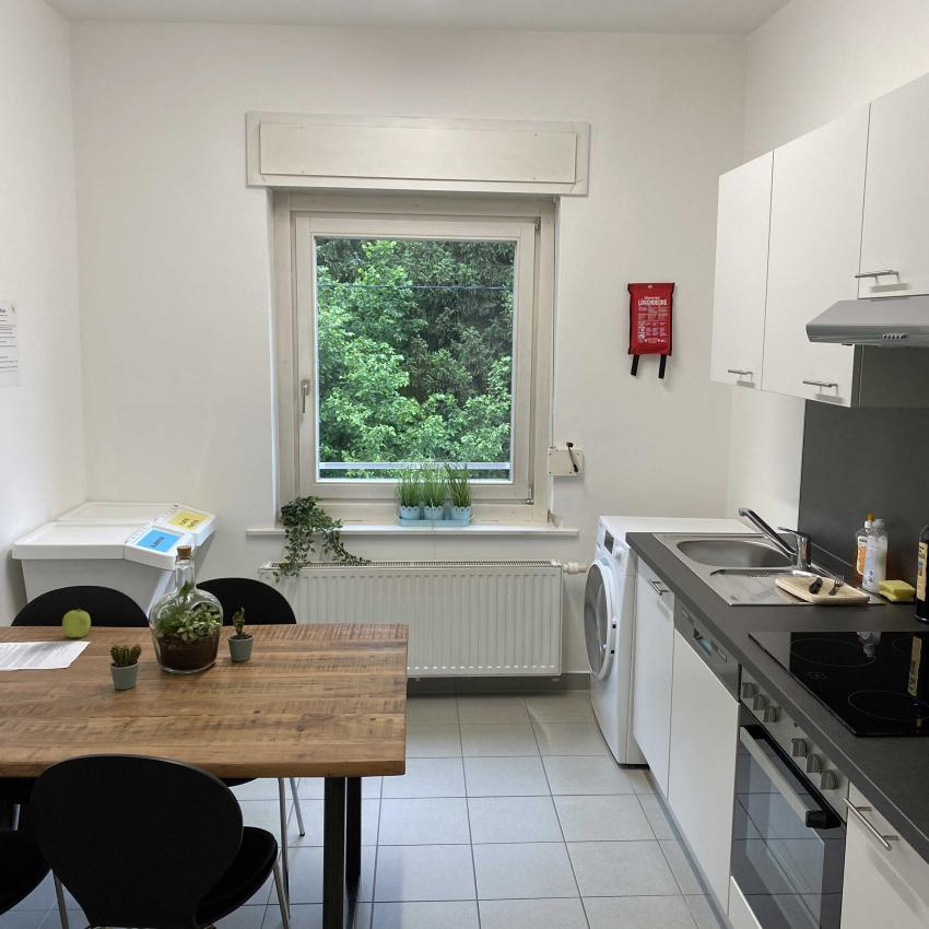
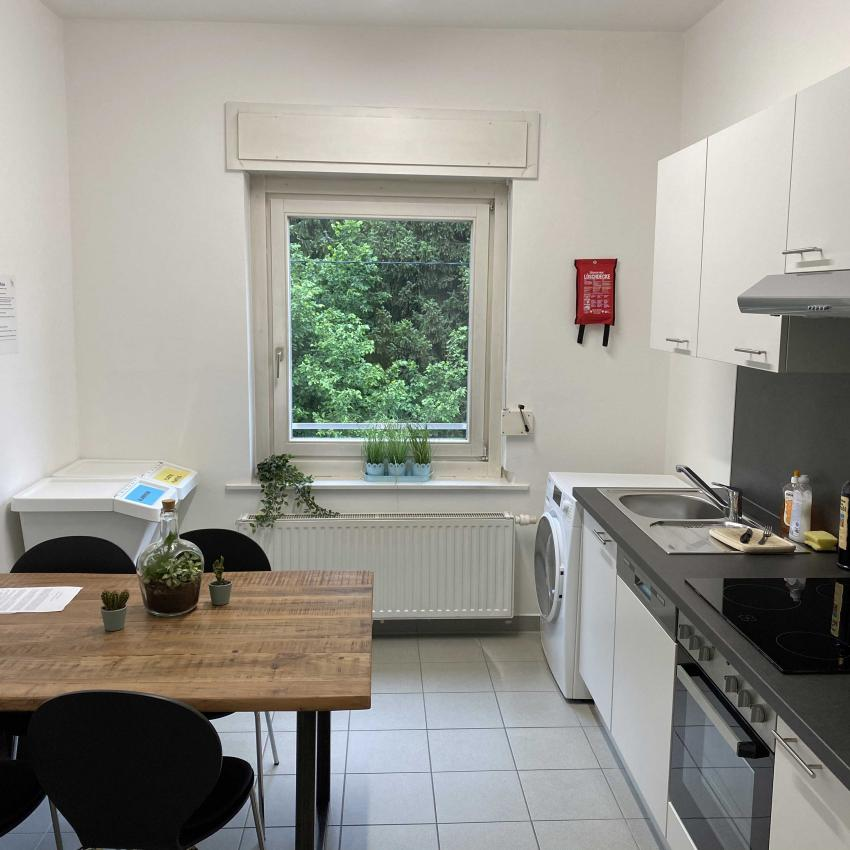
- fruit [61,607,92,638]
